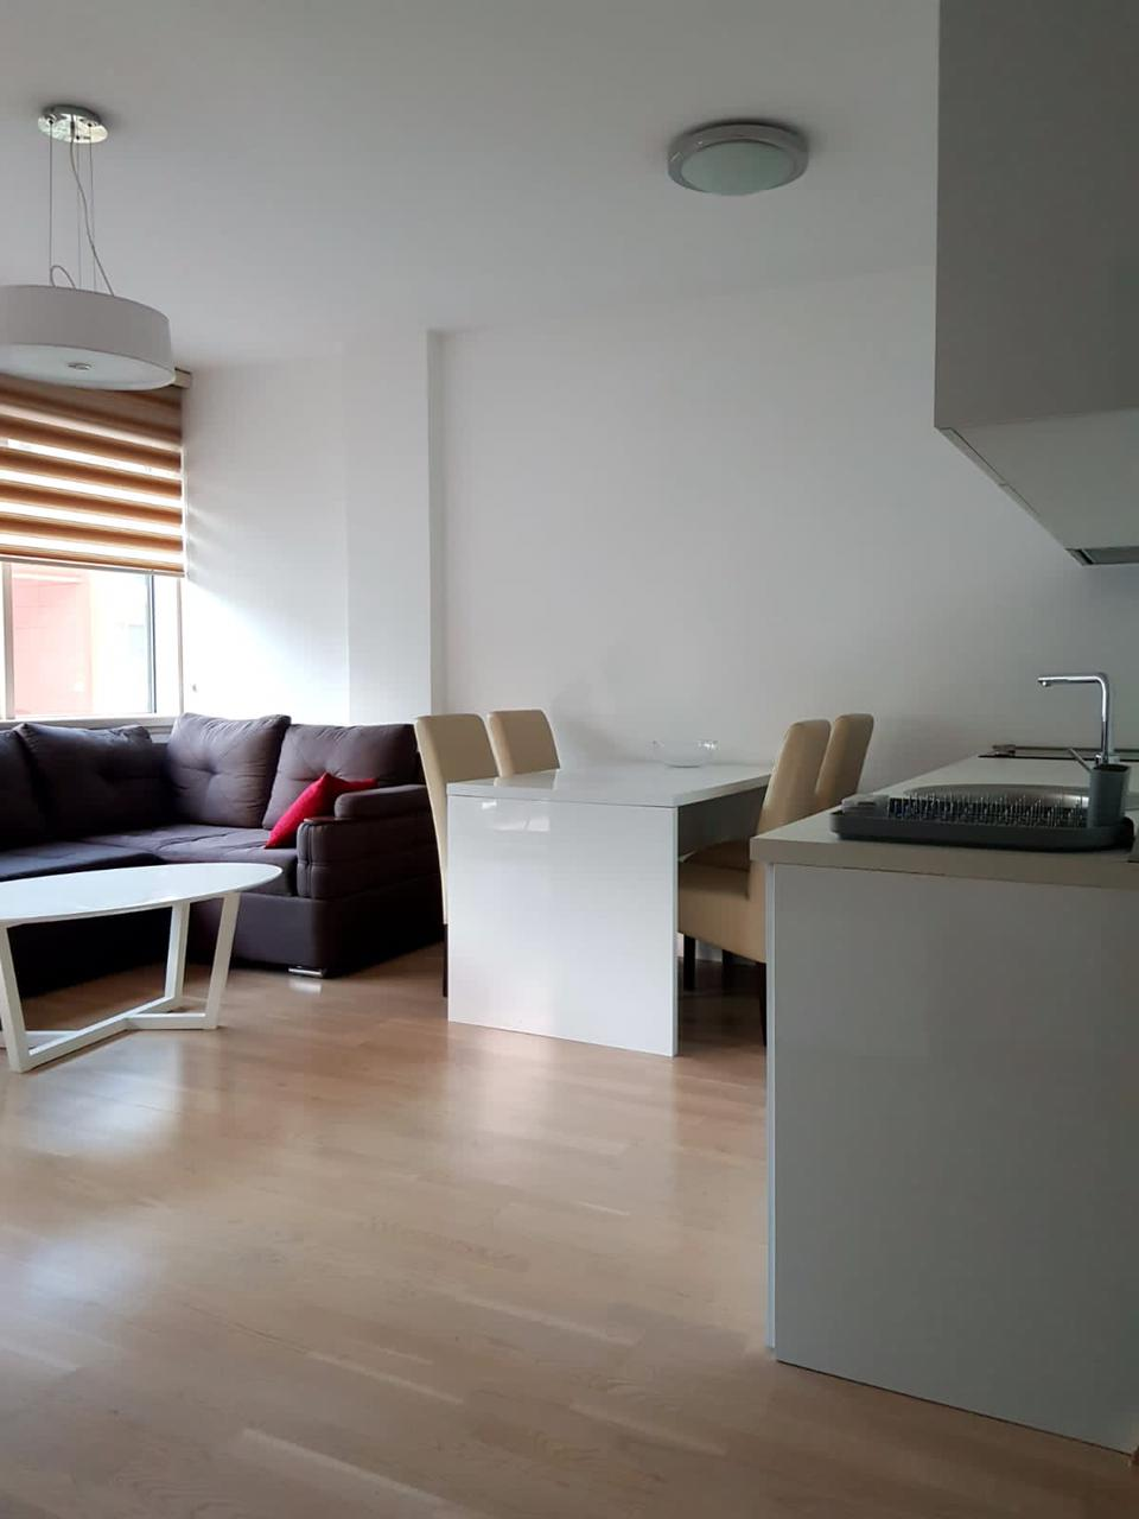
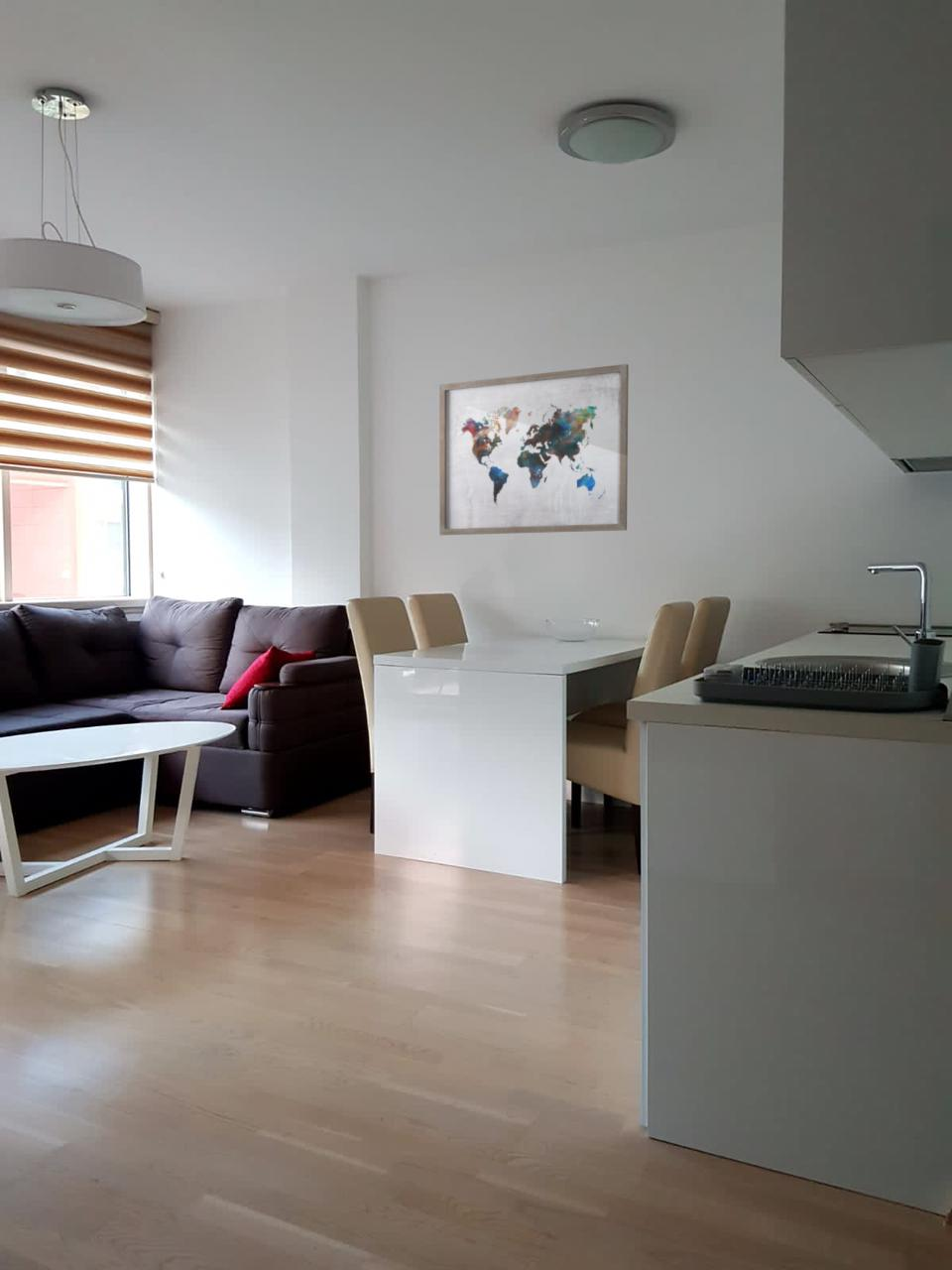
+ wall art [438,363,630,536]
